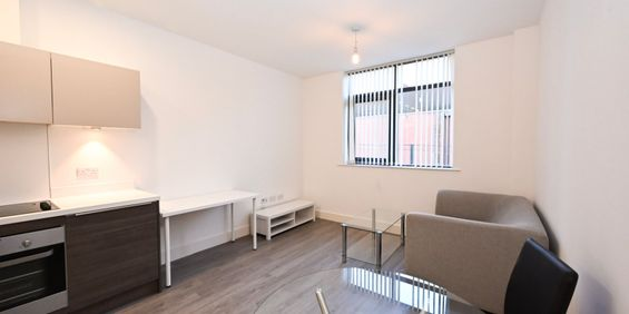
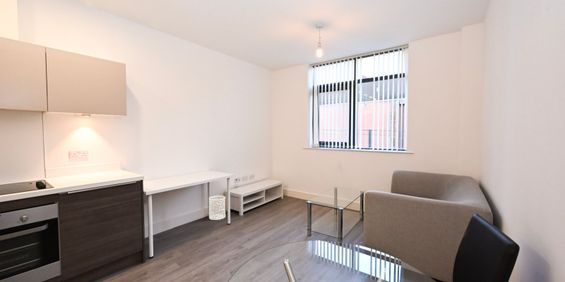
+ wastebasket [208,195,226,221]
